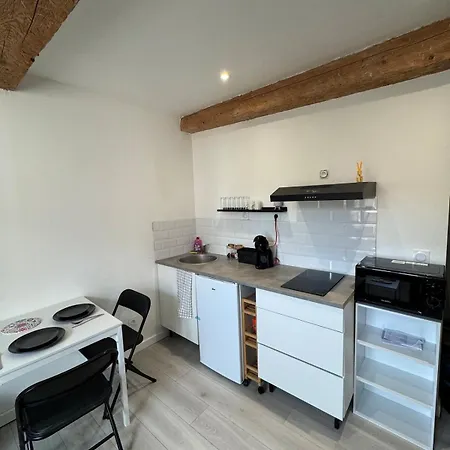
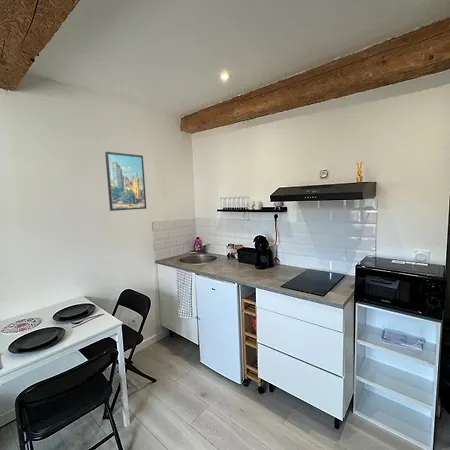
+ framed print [104,151,147,212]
